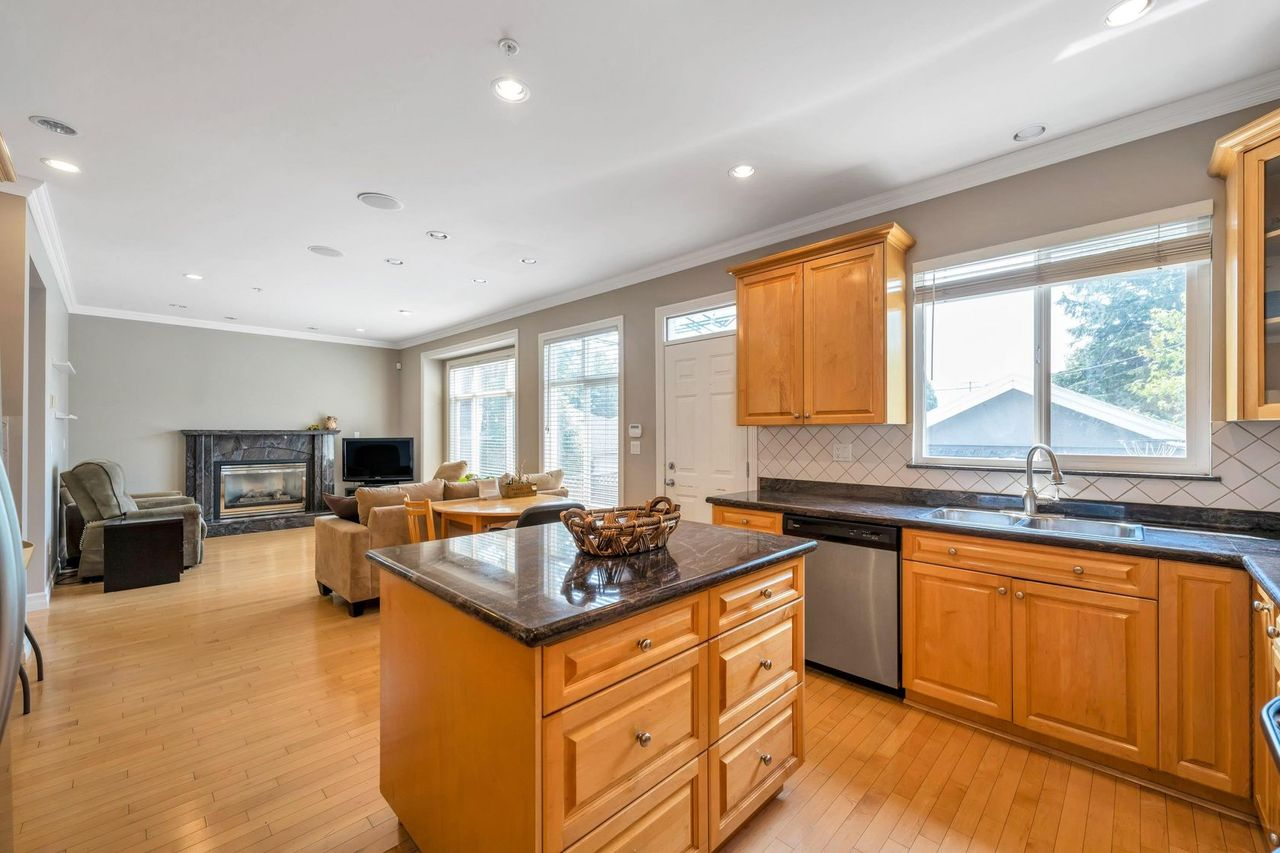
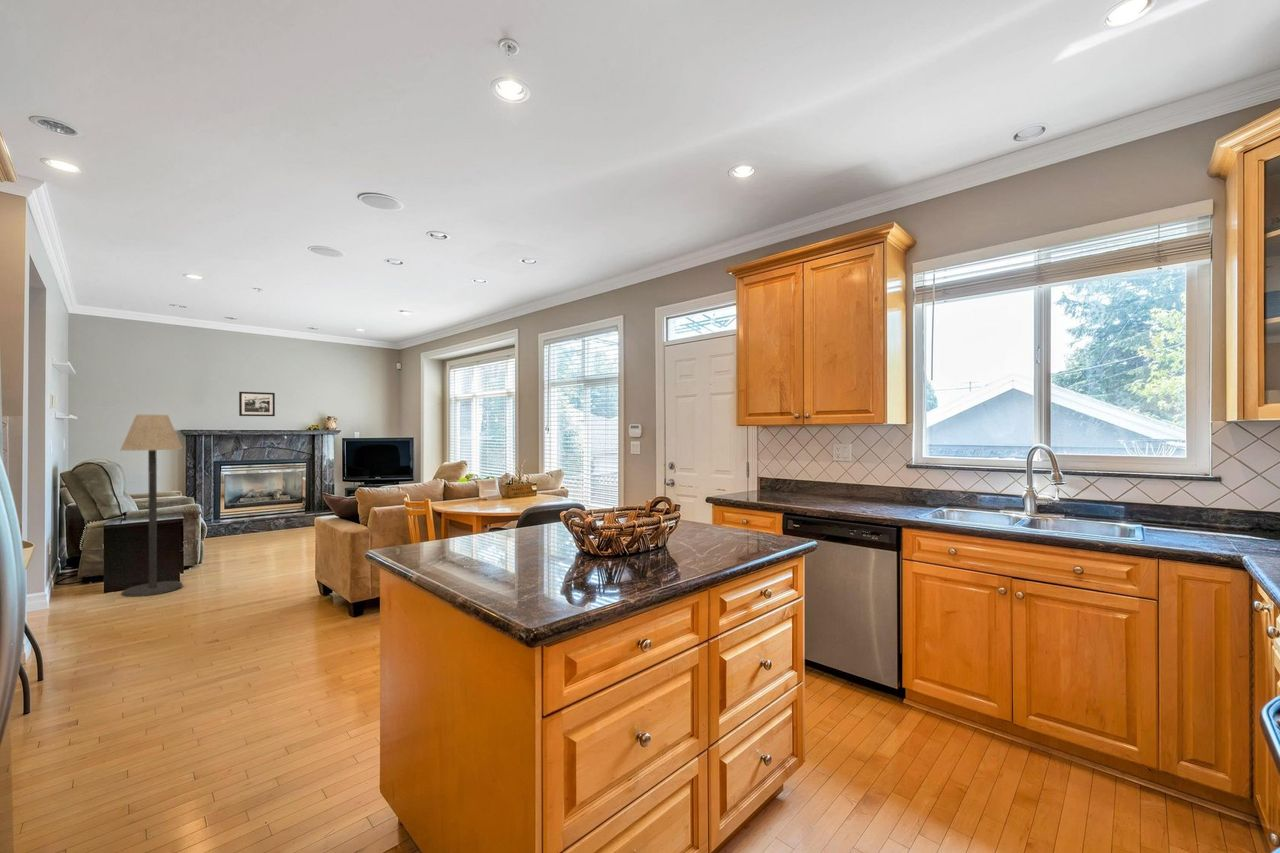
+ picture frame [238,391,276,417]
+ floor lamp [120,414,184,598]
